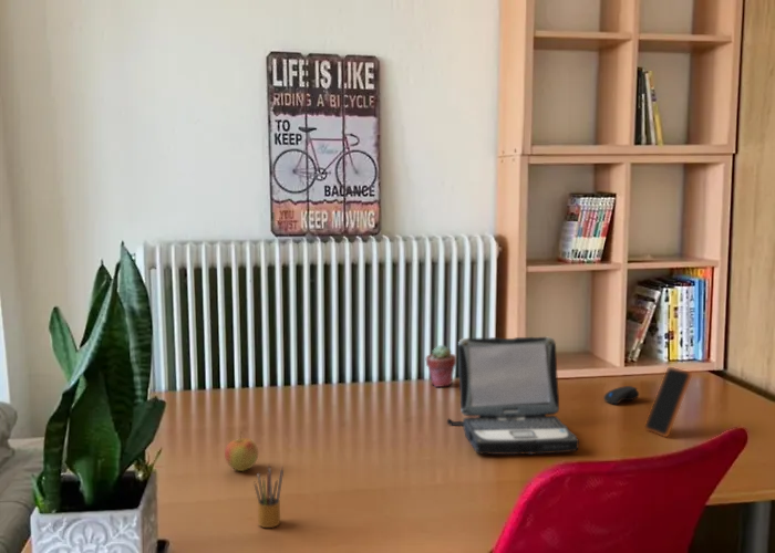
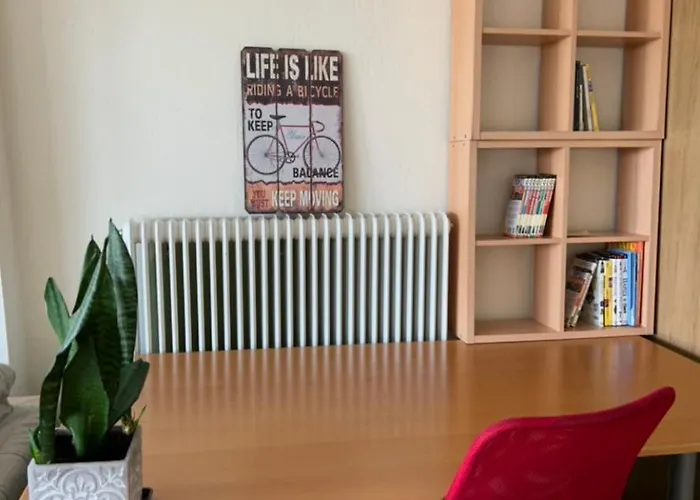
- pencil box [254,463,285,529]
- computer mouse [602,385,640,405]
- potted succulent [425,344,457,388]
- apple [224,430,259,472]
- smartphone [643,366,693,438]
- laptop [446,336,580,456]
